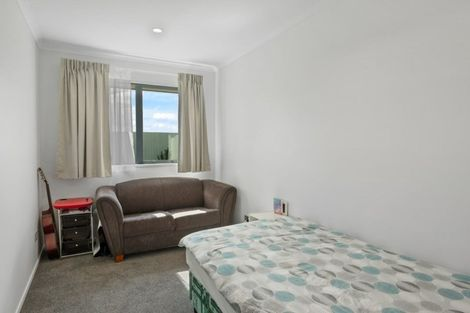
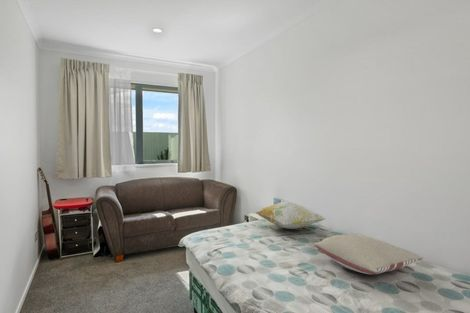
+ pillow [313,233,424,275]
+ decorative pillow [253,201,327,230]
